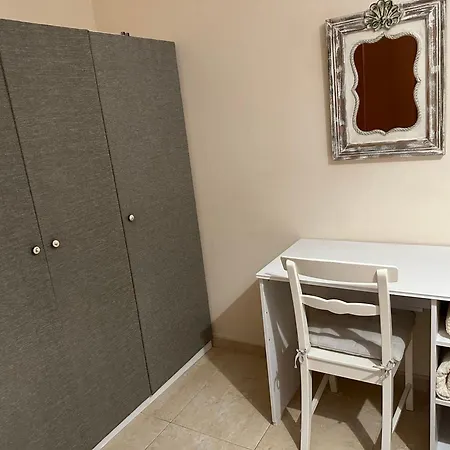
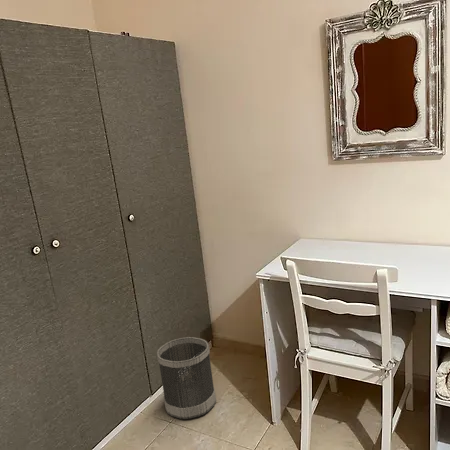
+ wastebasket [156,336,217,420]
